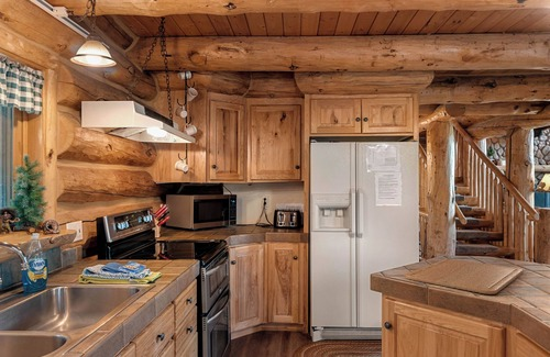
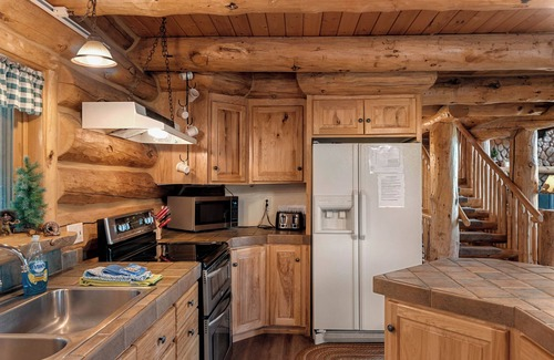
- chopping board [405,258,525,295]
